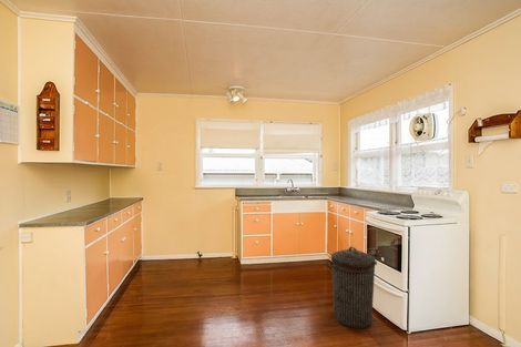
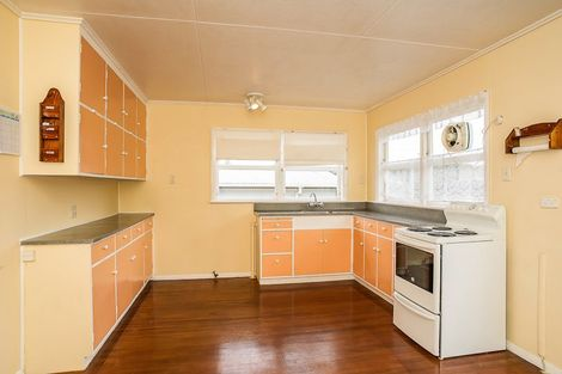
- trash can [327,246,378,329]
